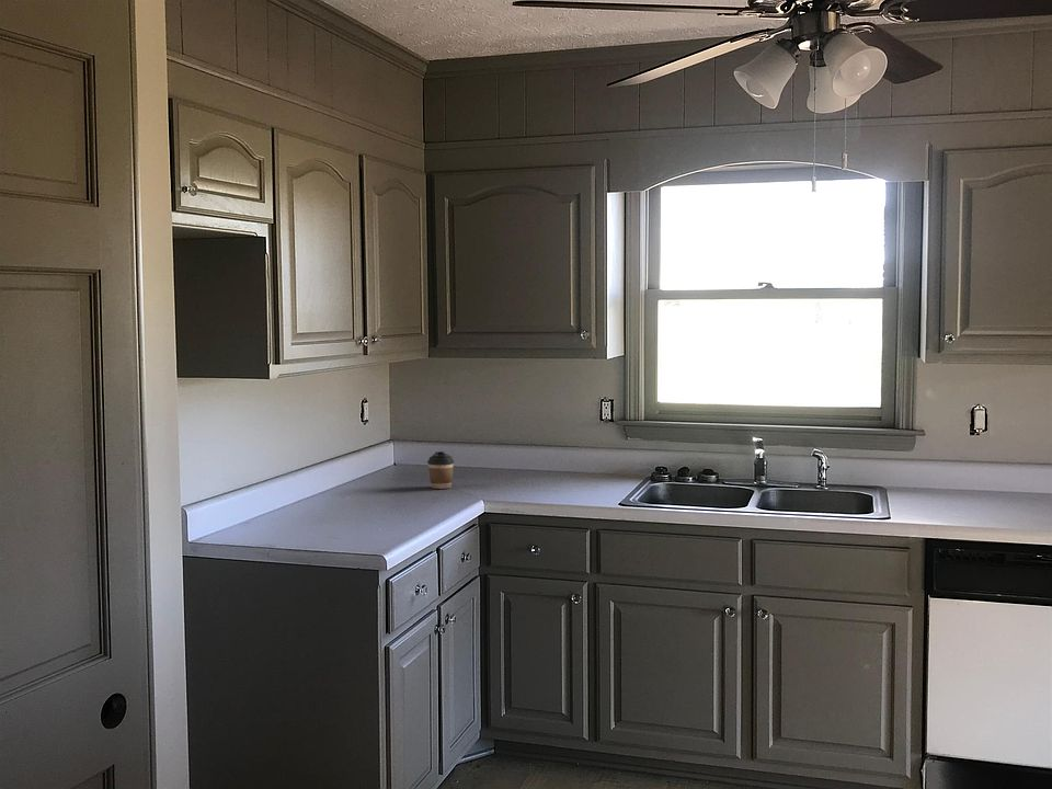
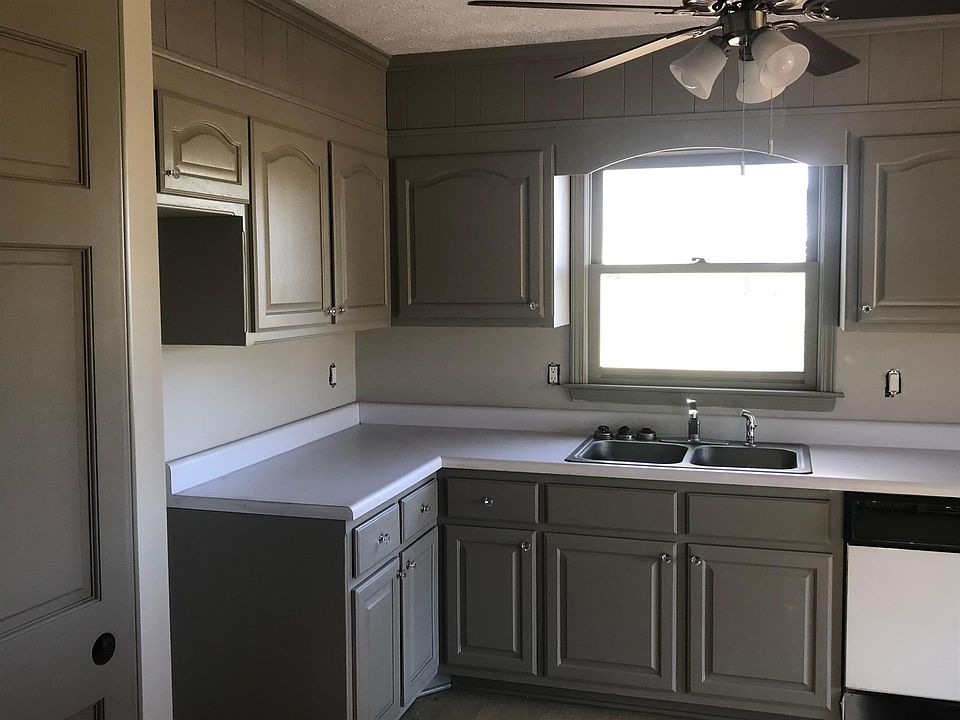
- coffee cup [426,450,455,490]
